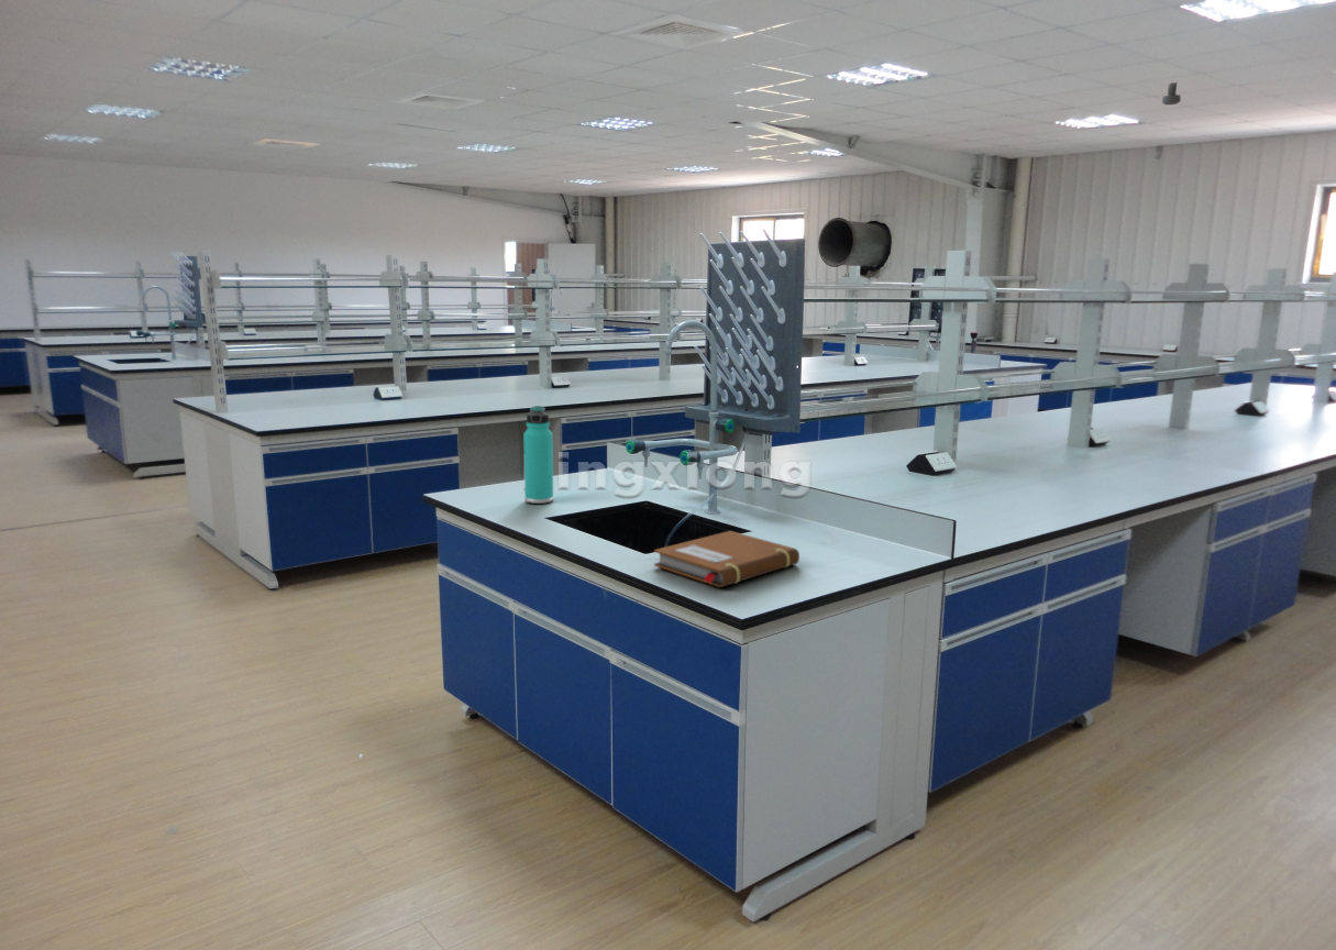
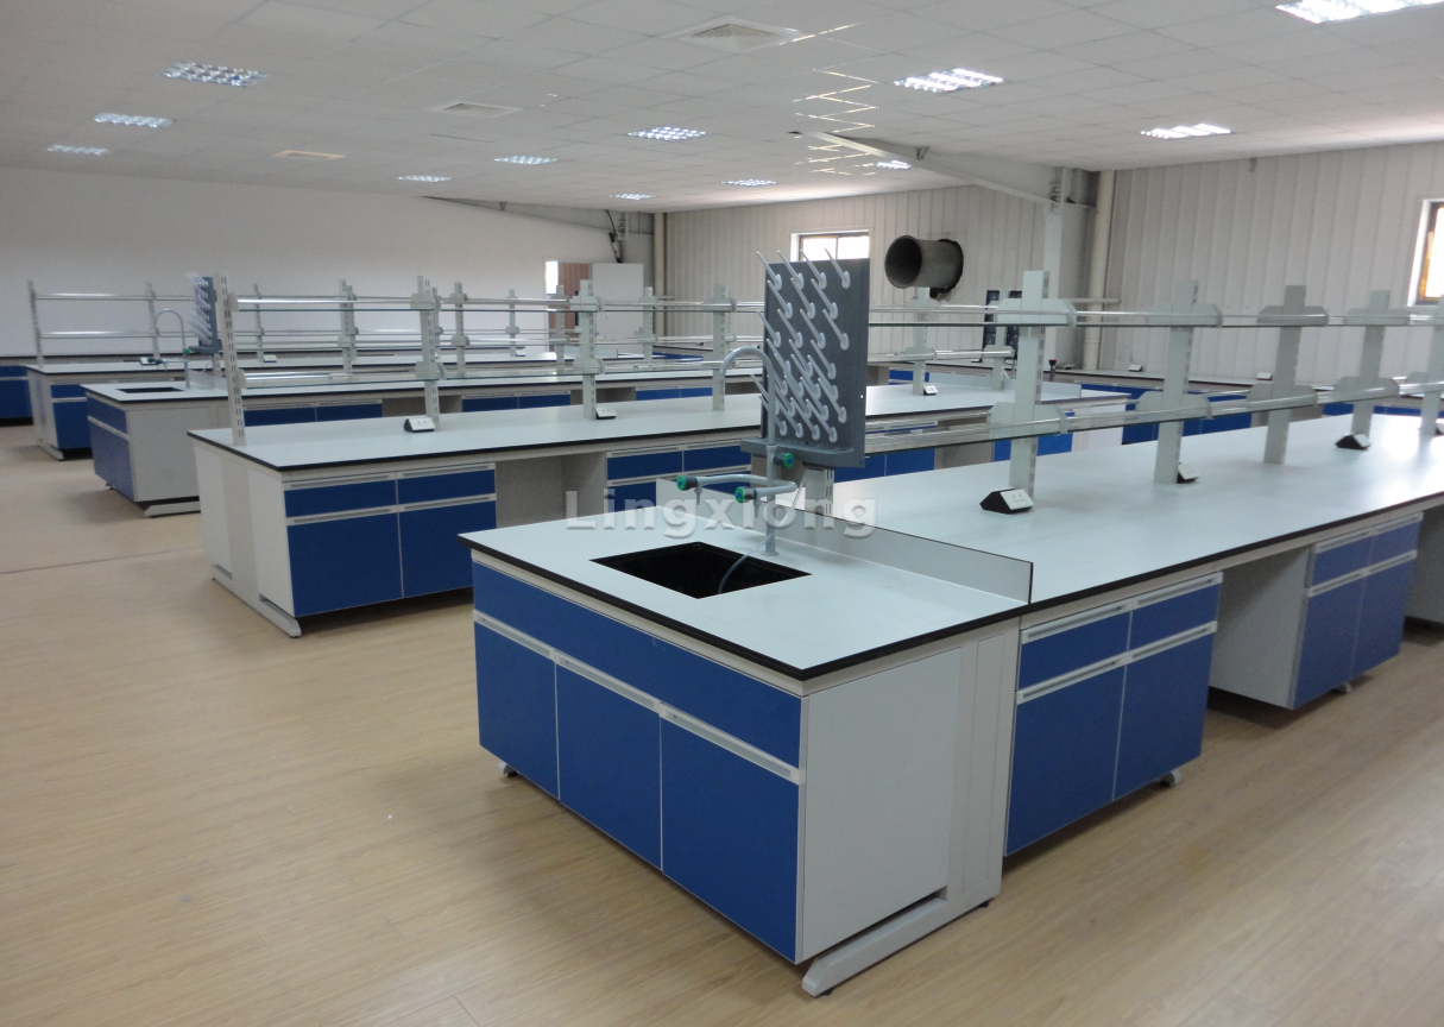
- notebook [653,530,801,588]
- security camera [1161,81,1182,106]
- thermos bottle [522,405,554,505]
